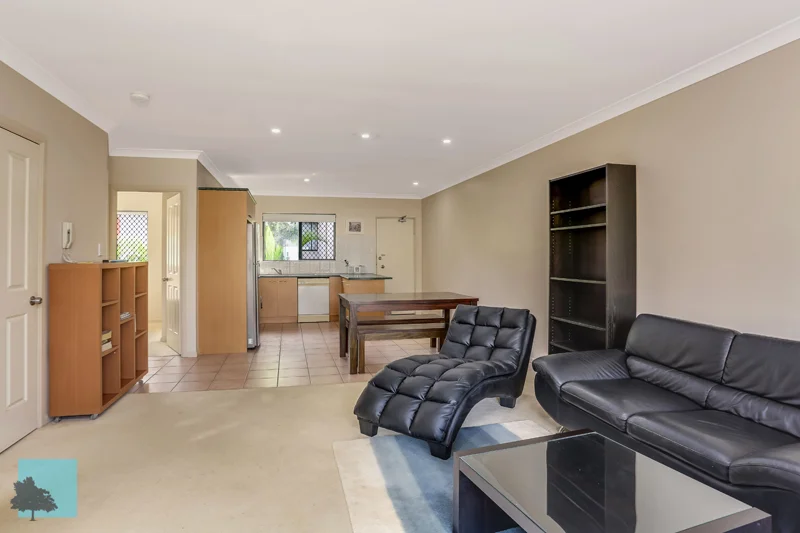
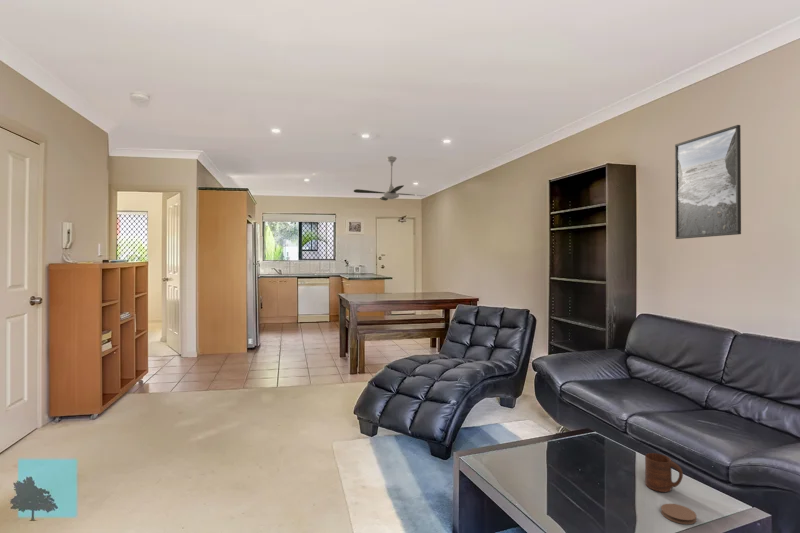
+ ceiling fan [353,155,425,202]
+ coaster [660,503,697,525]
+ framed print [674,124,742,240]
+ cup [644,452,684,493]
